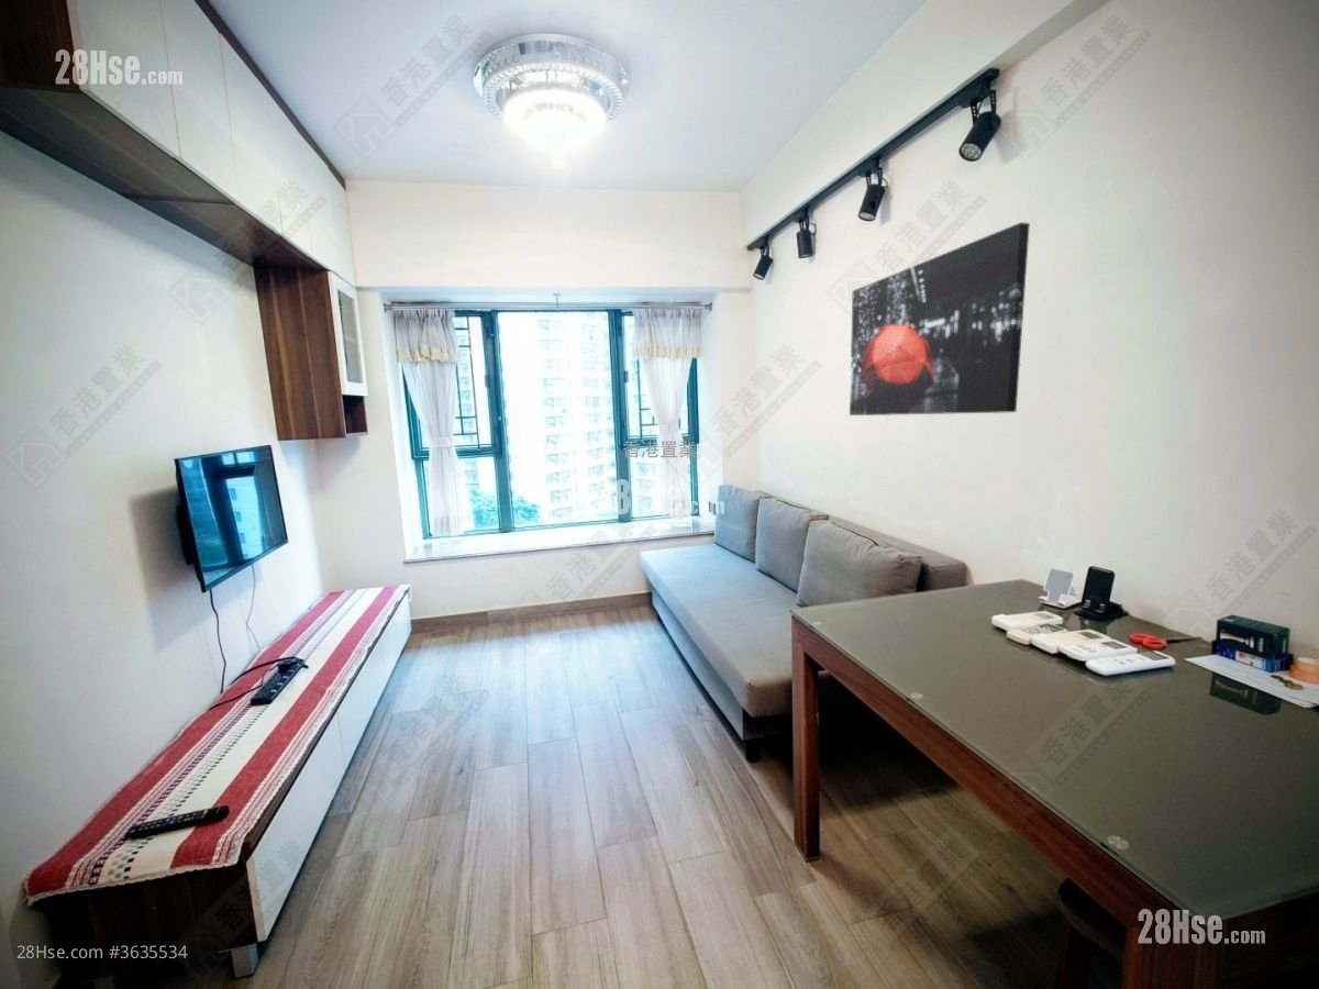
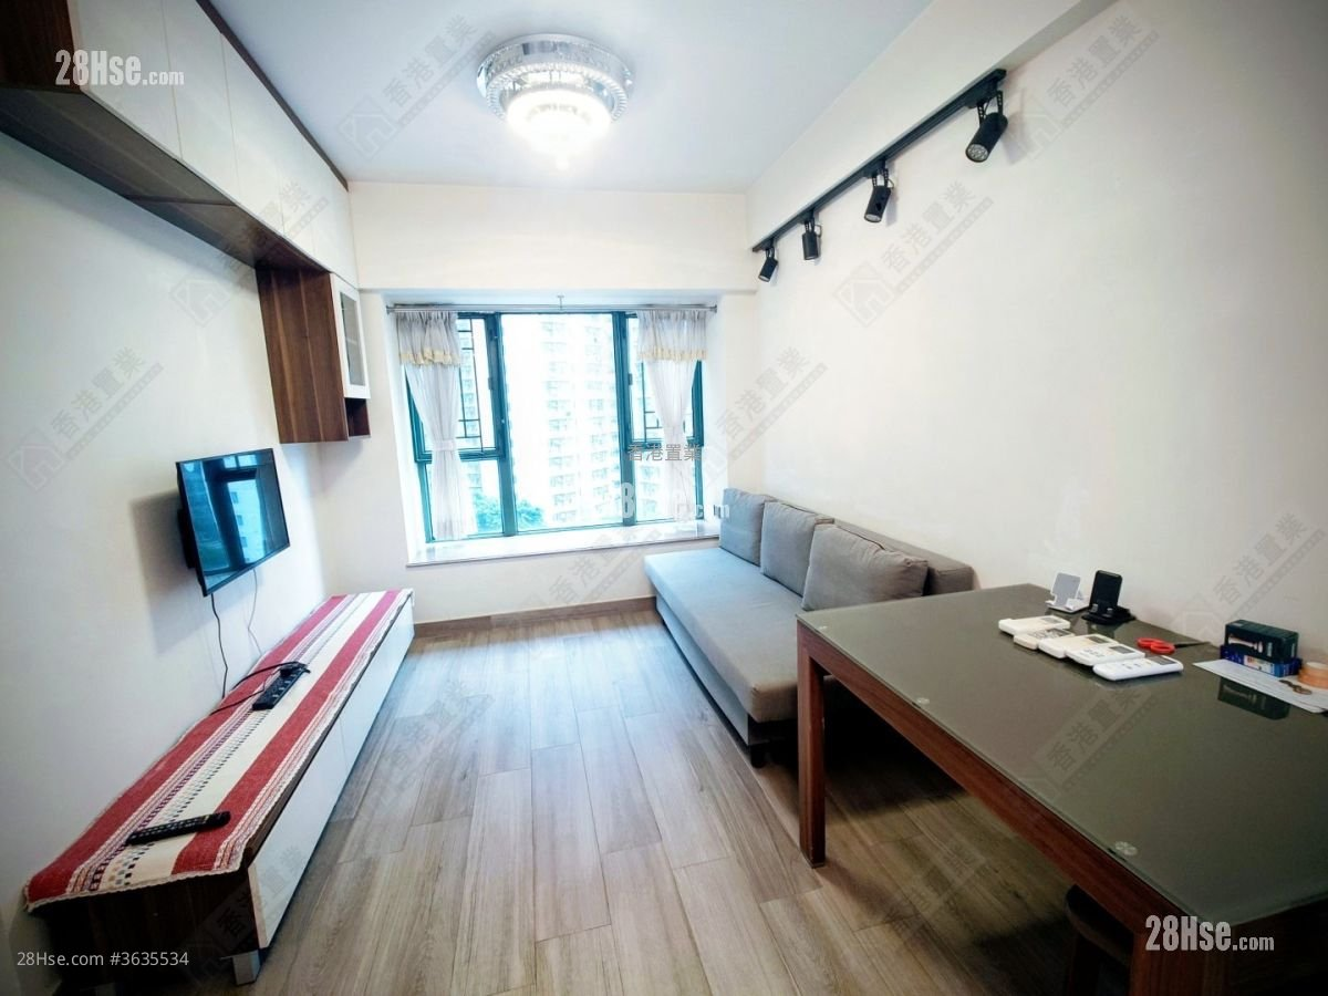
- wall art [849,221,1031,416]
